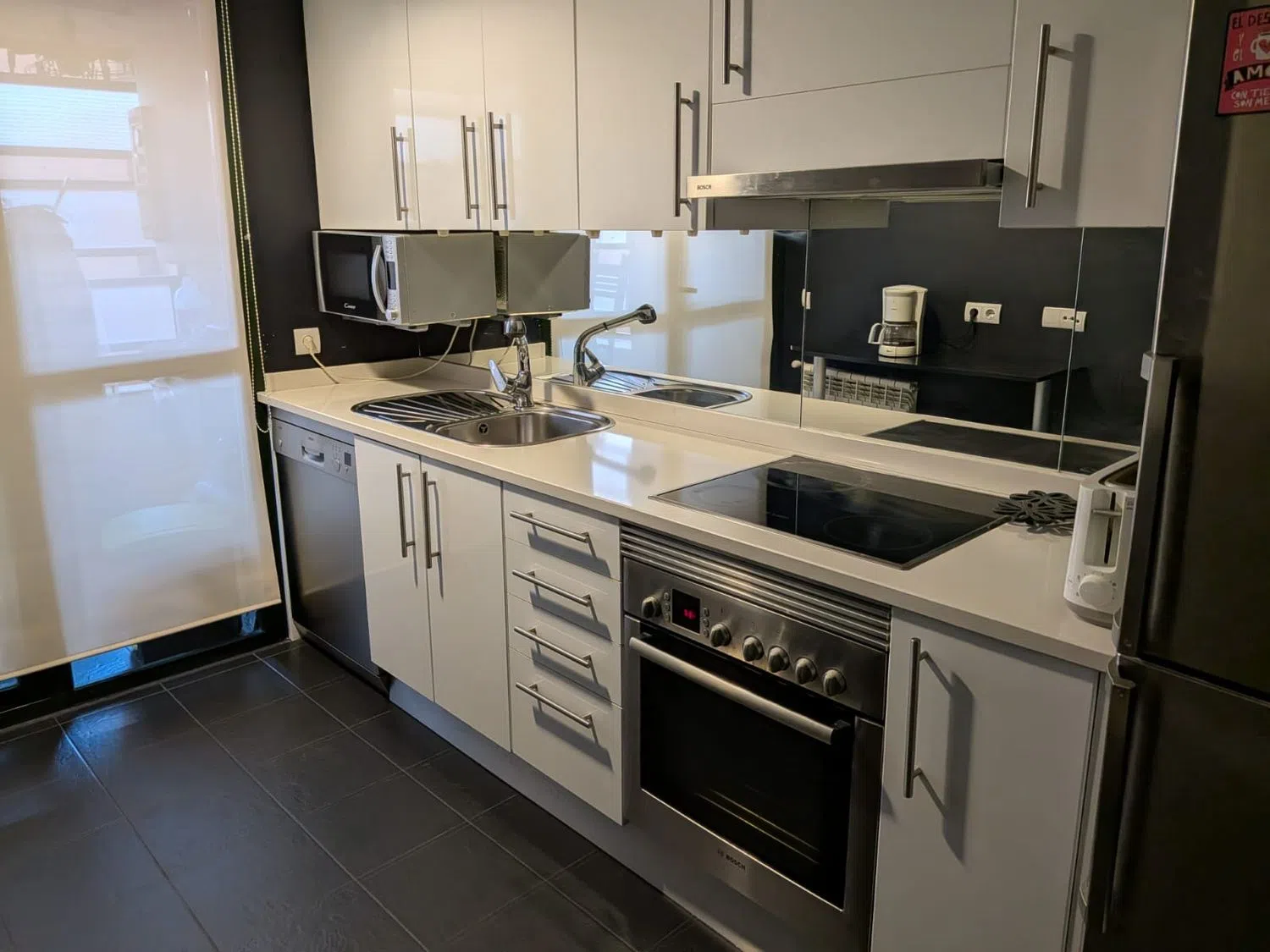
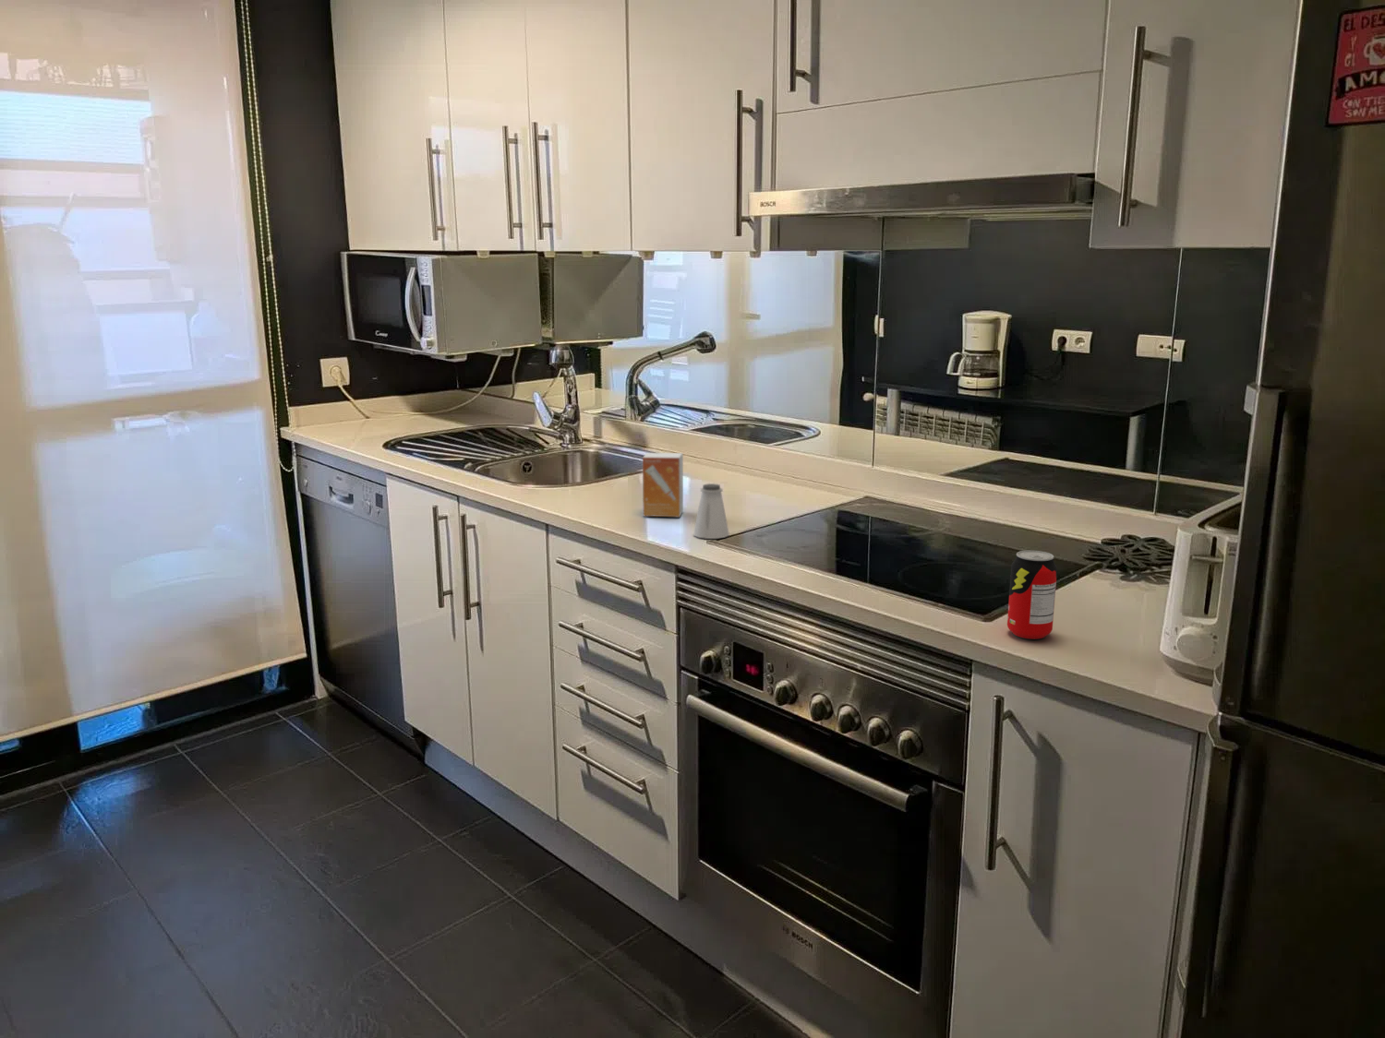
+ small box [641,452,684,519]
+ beverage can [1007,550,1058,640]
+ saltshaker [692,483,731,540]
